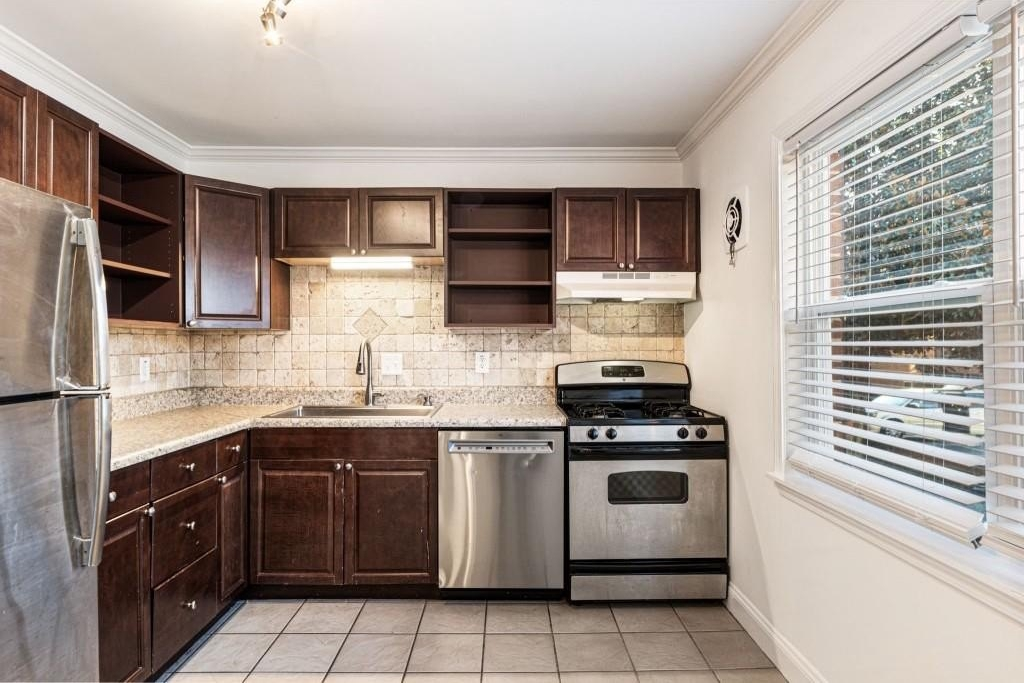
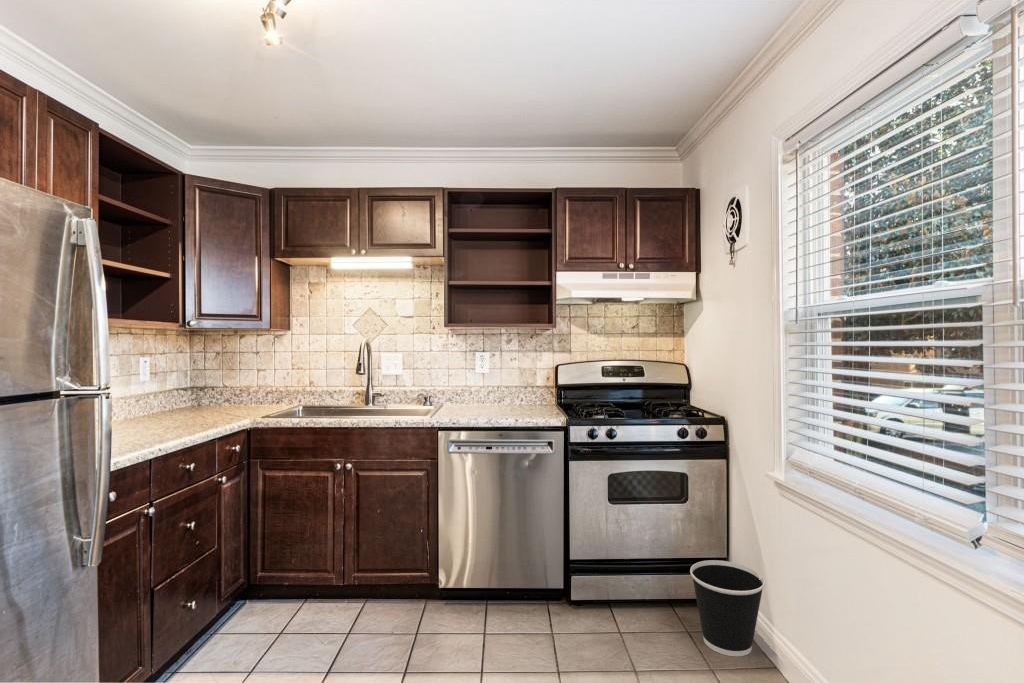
+ wastebasket [689,559,766,657]
